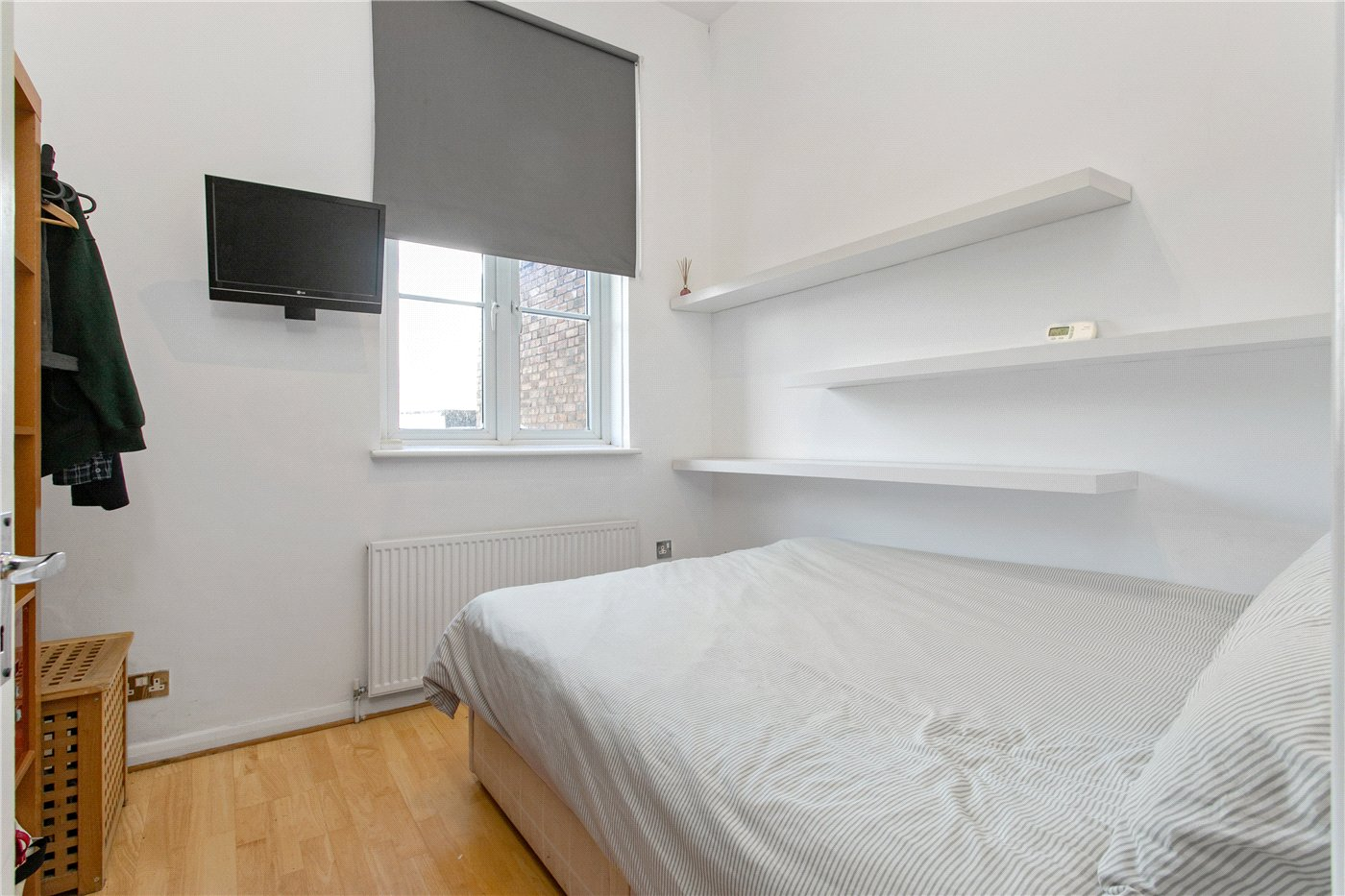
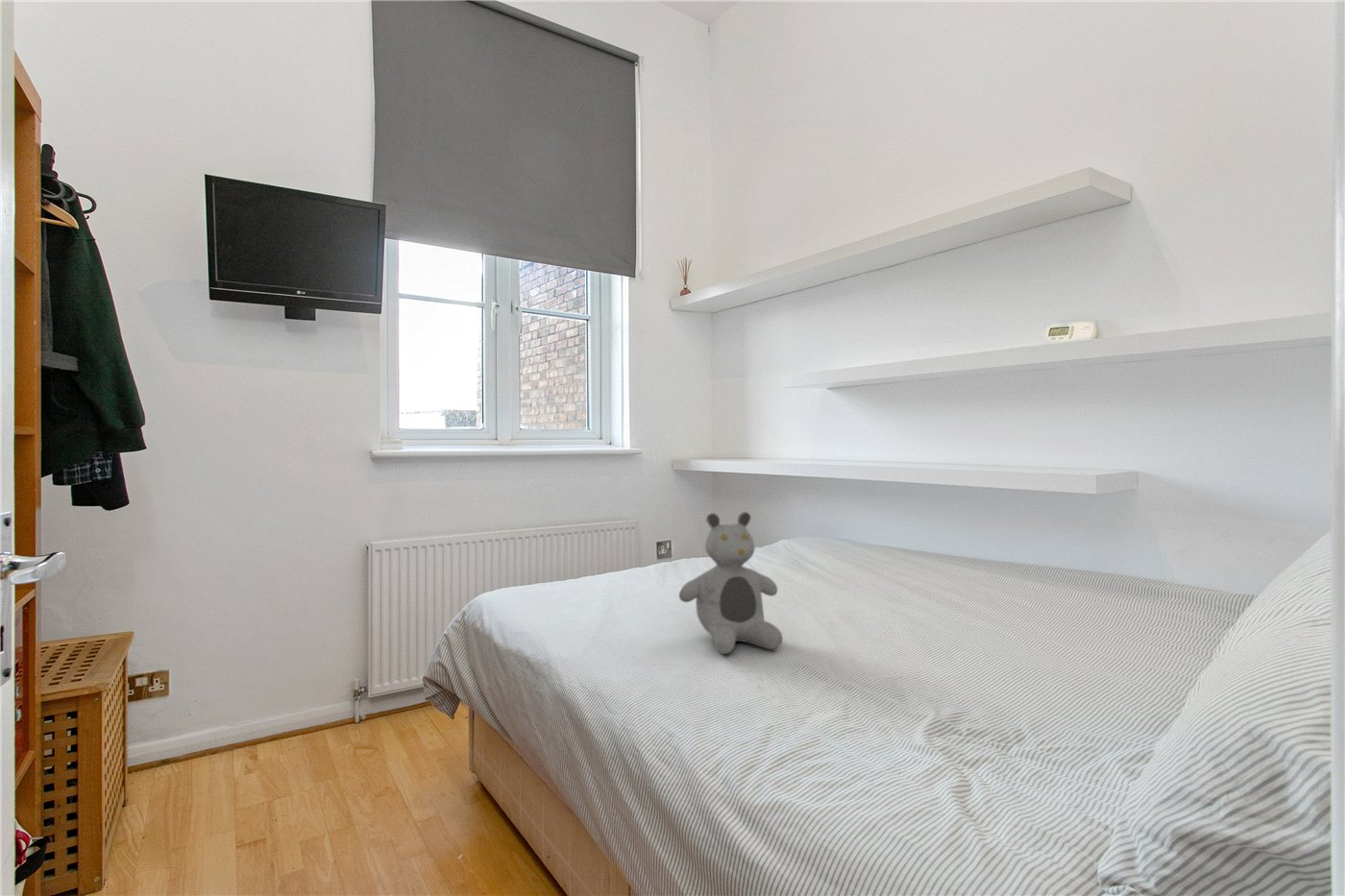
+ teddy bear [678,511,784,655]
